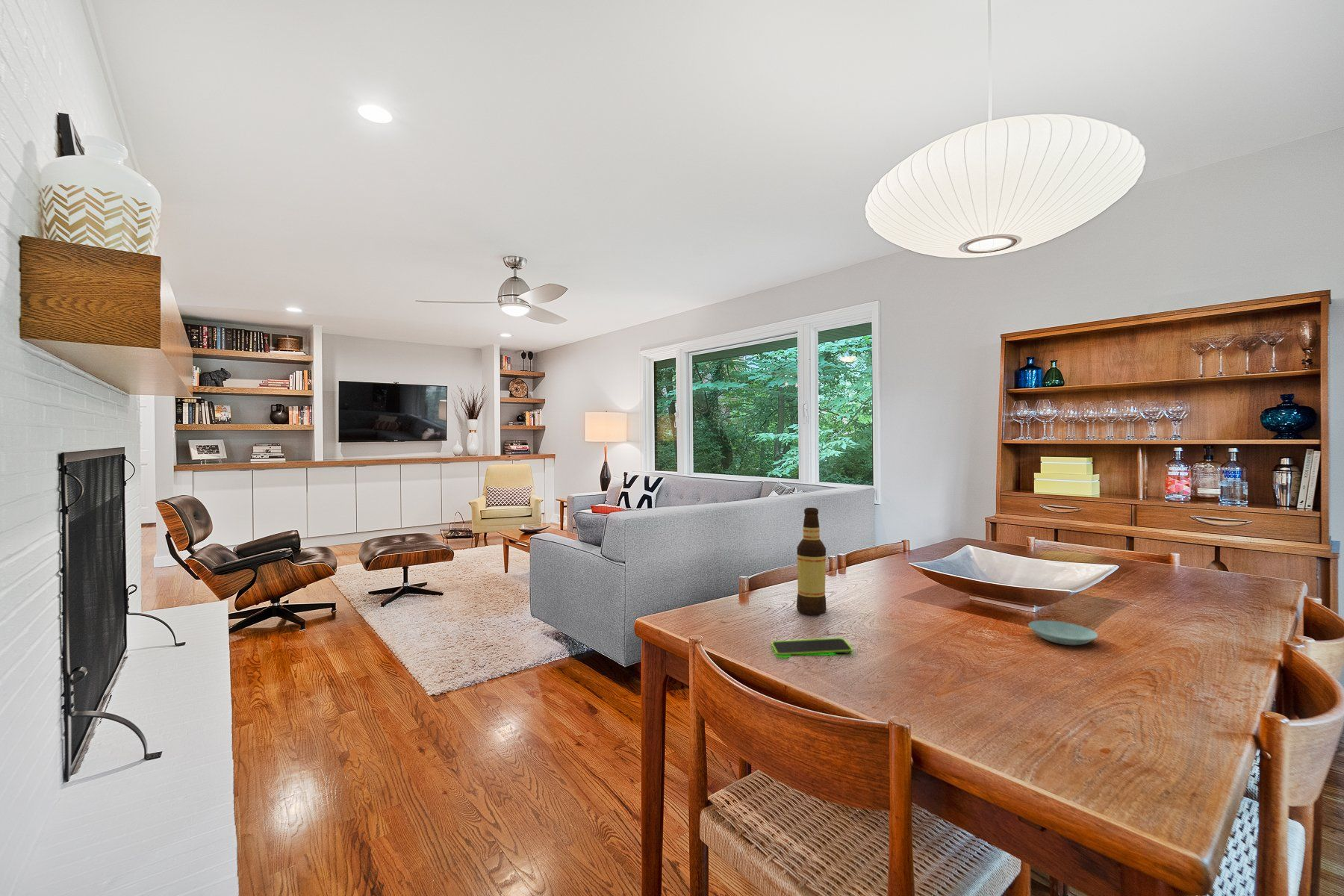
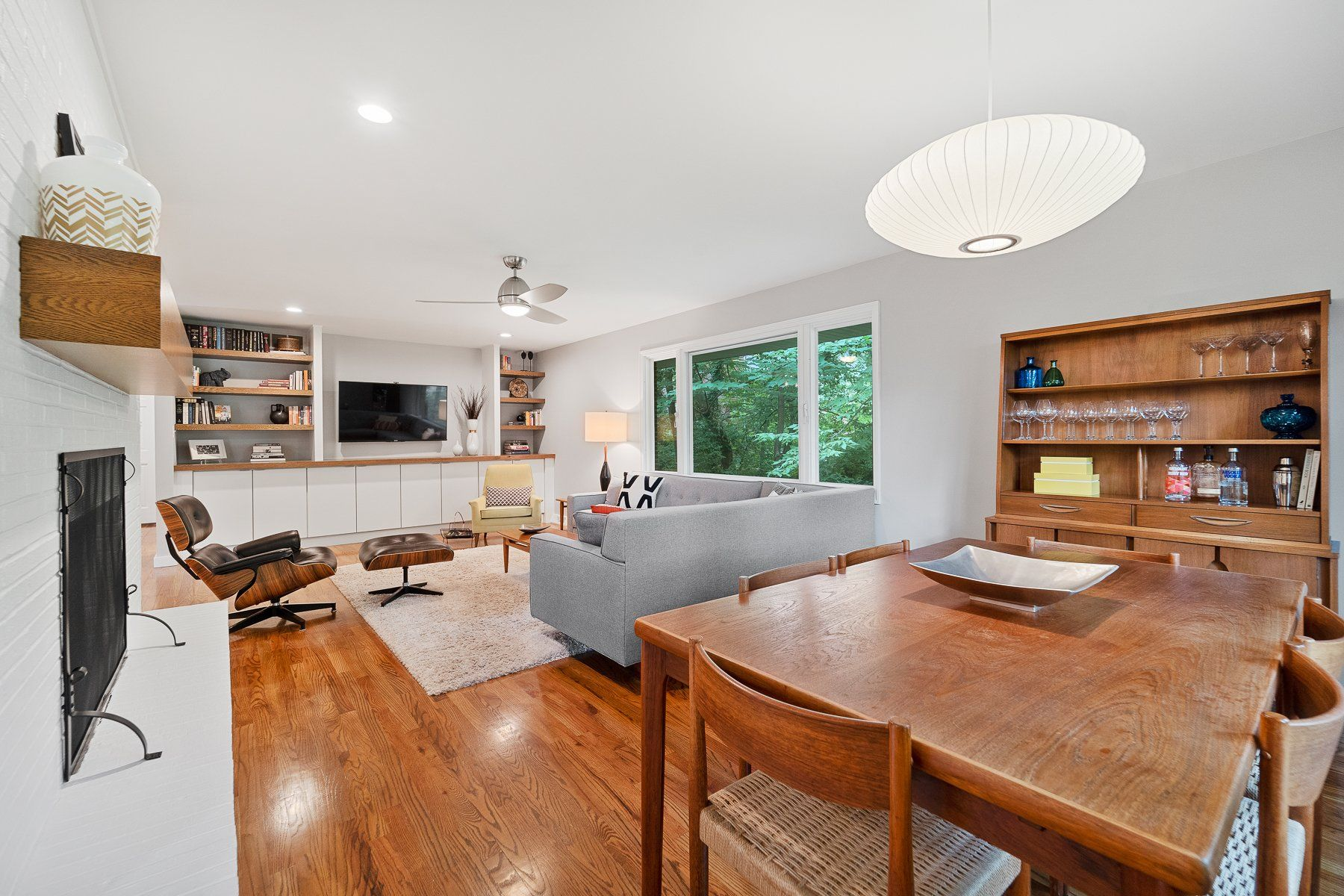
- bottle [796,507,827,616]
- smartphone [771,637,853,656]
- saucer [1027,620,1099,646]
